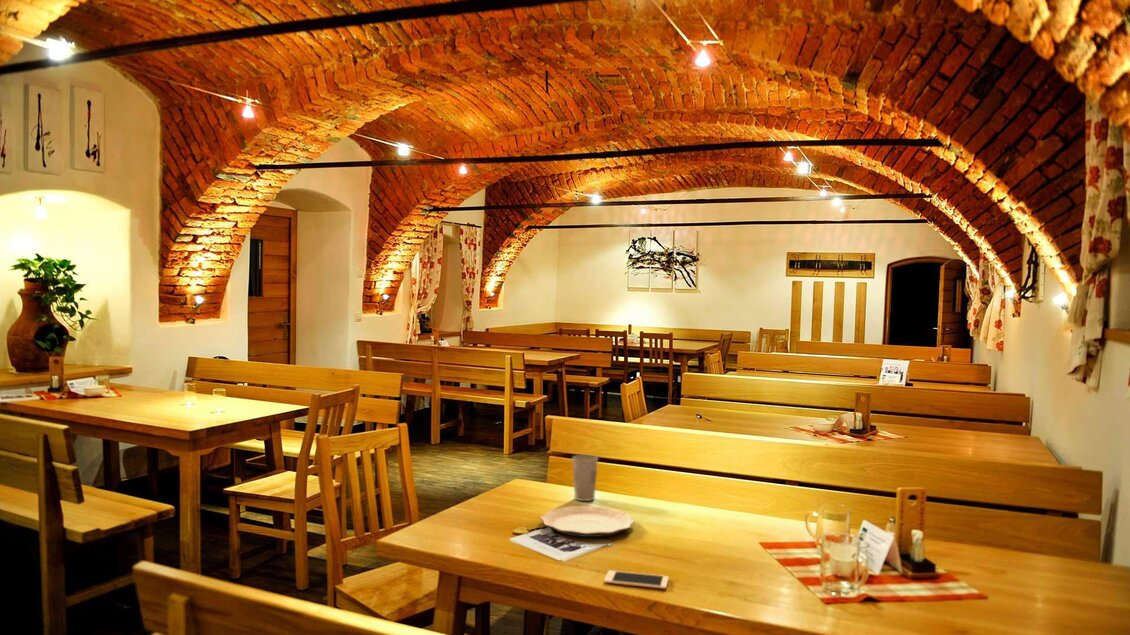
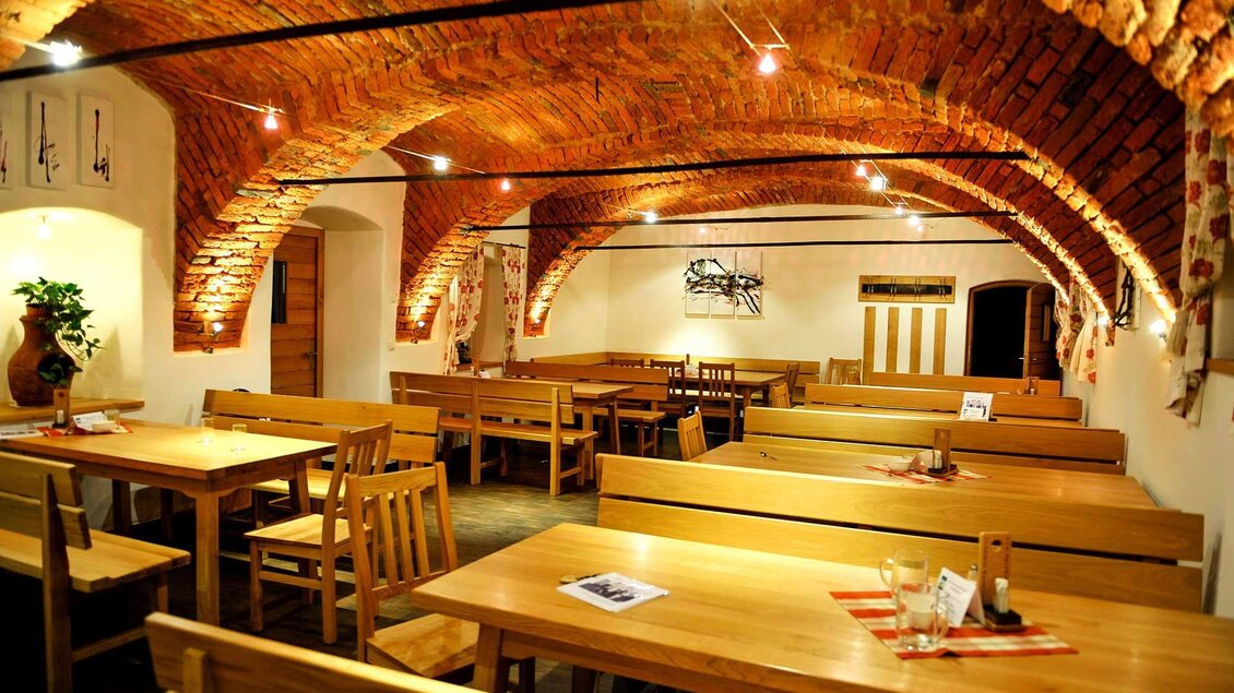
- cup [572,454,599,502]
- cell phone [603,569,670,590]
- plate [540,505,636,538]
